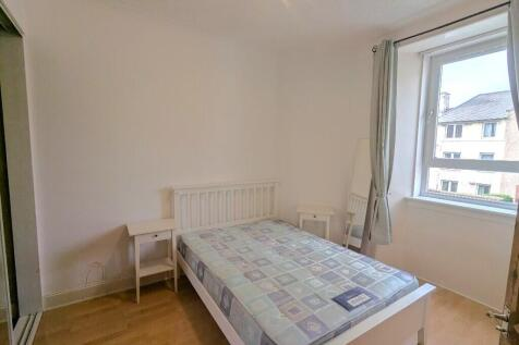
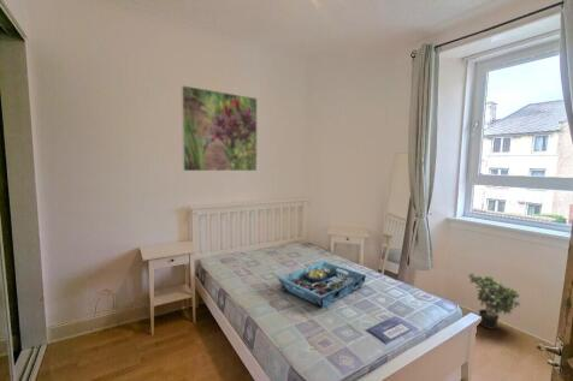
+ potted plant [467,272,522,331]
+ serving tray [276,260,367,309]
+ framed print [179,84,259,172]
